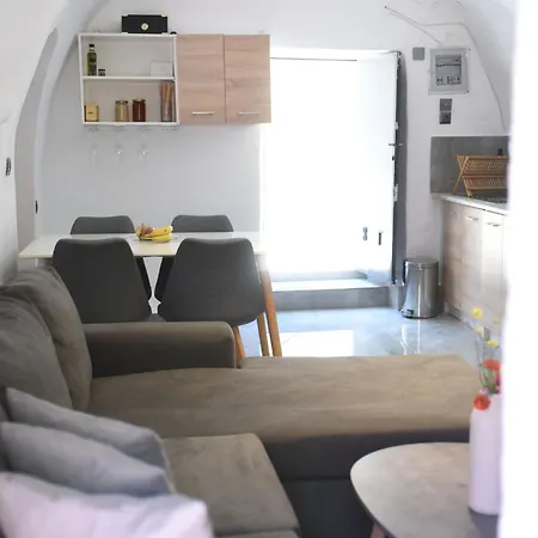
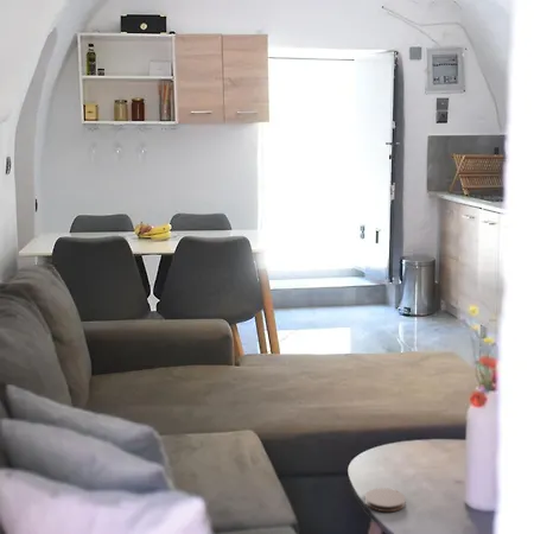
+ coaster [364,487,407,513]
